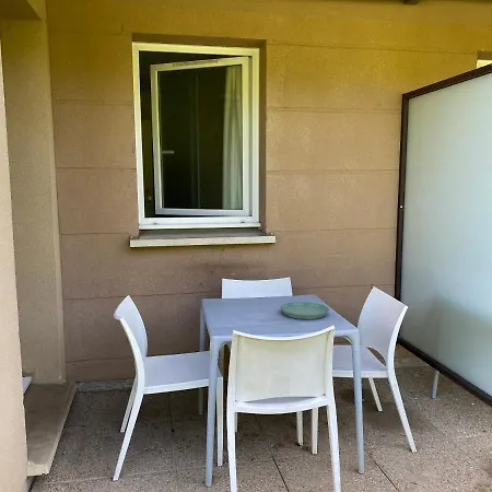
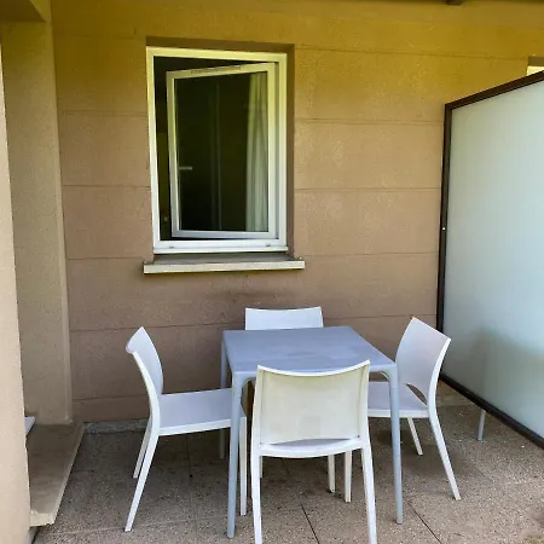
- saucer [279,301,330,320]
